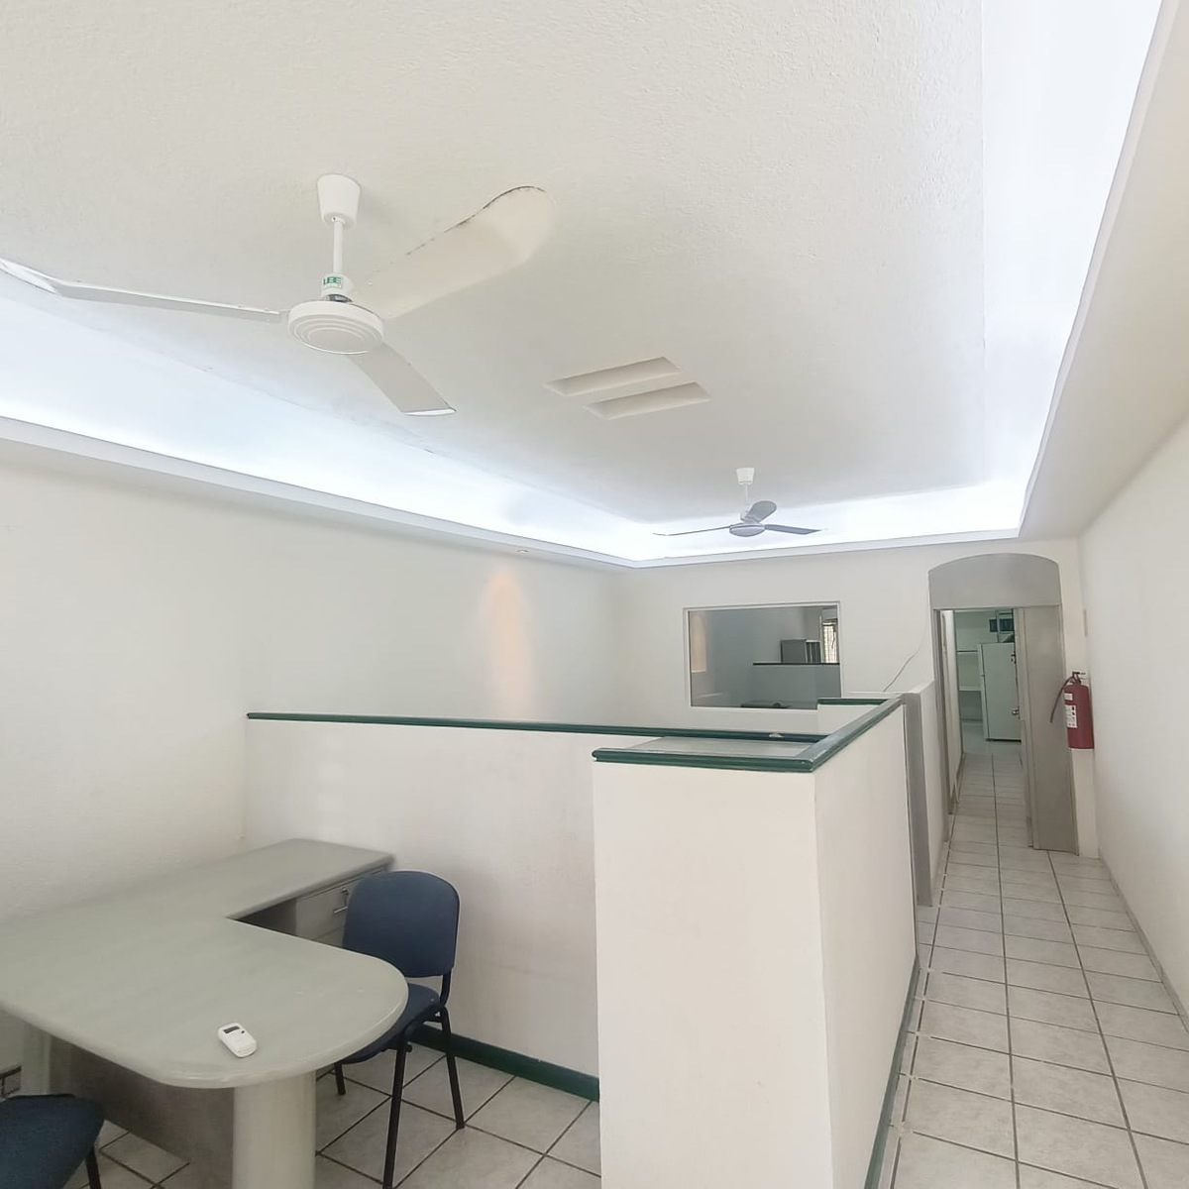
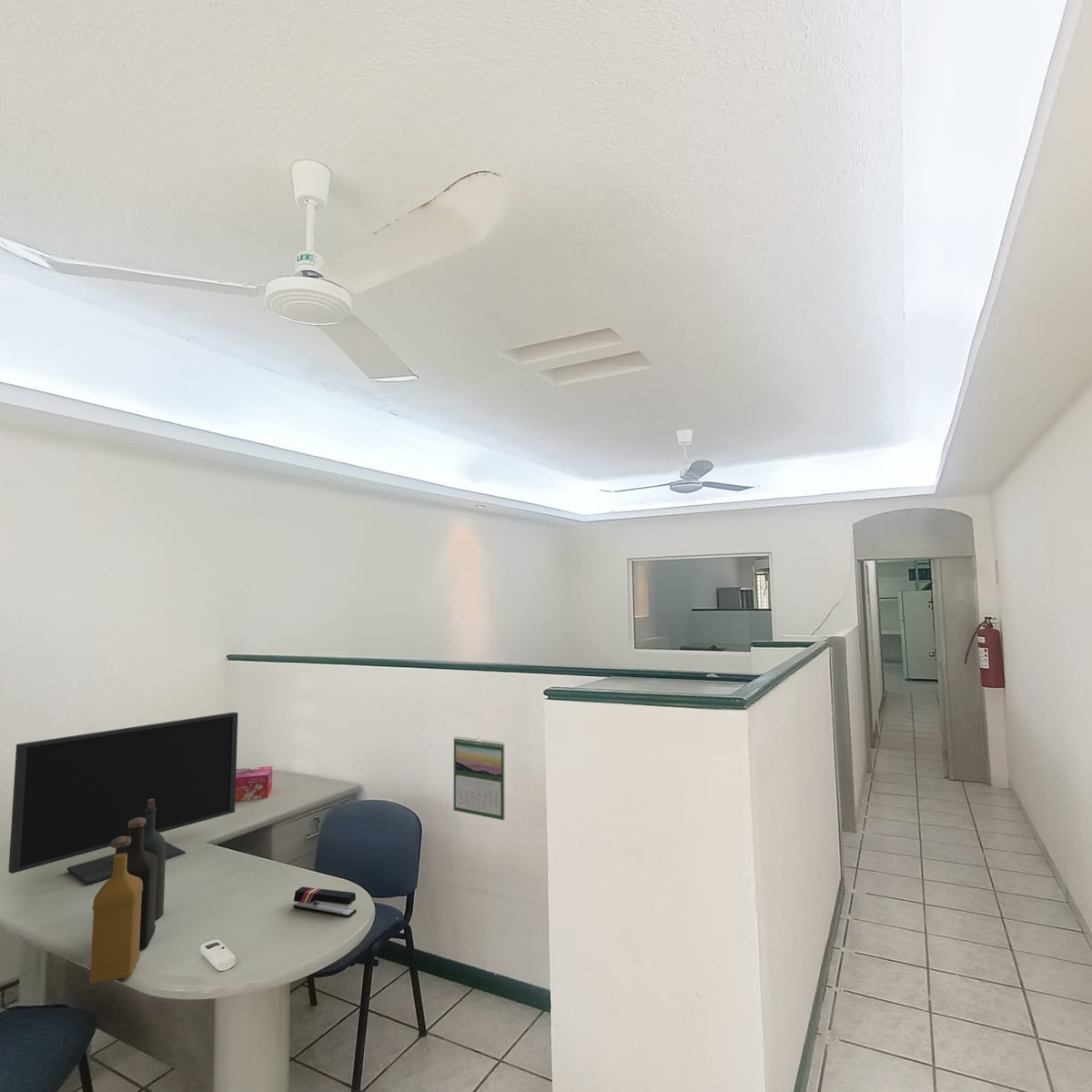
+ tissue box [235,765,273,802]
+ stapler [292,886,357,918]
+ monitor [7,712,238,885]
+ bottle [88,799,167,985]
+ calendar [452,735,506,821]
